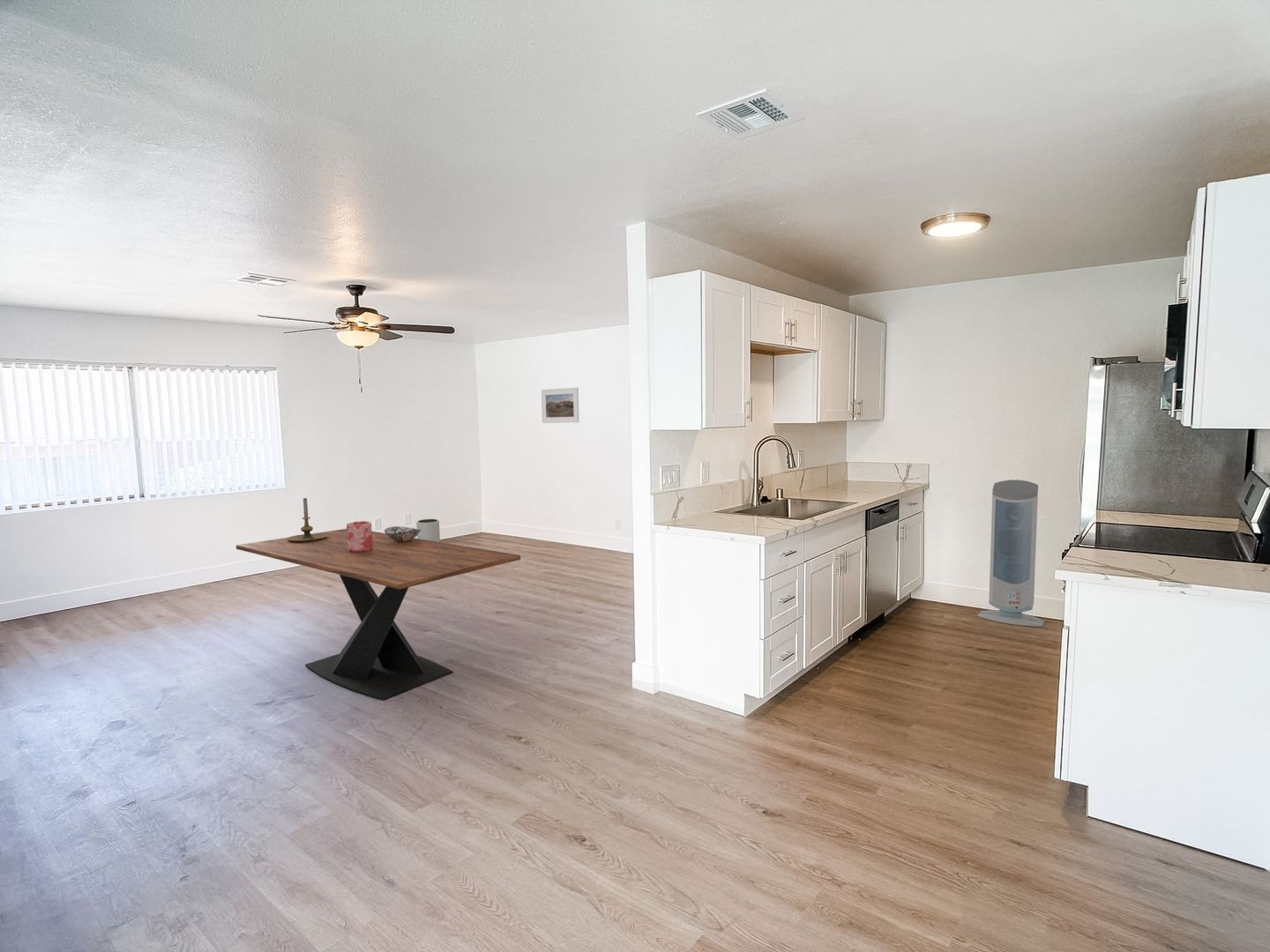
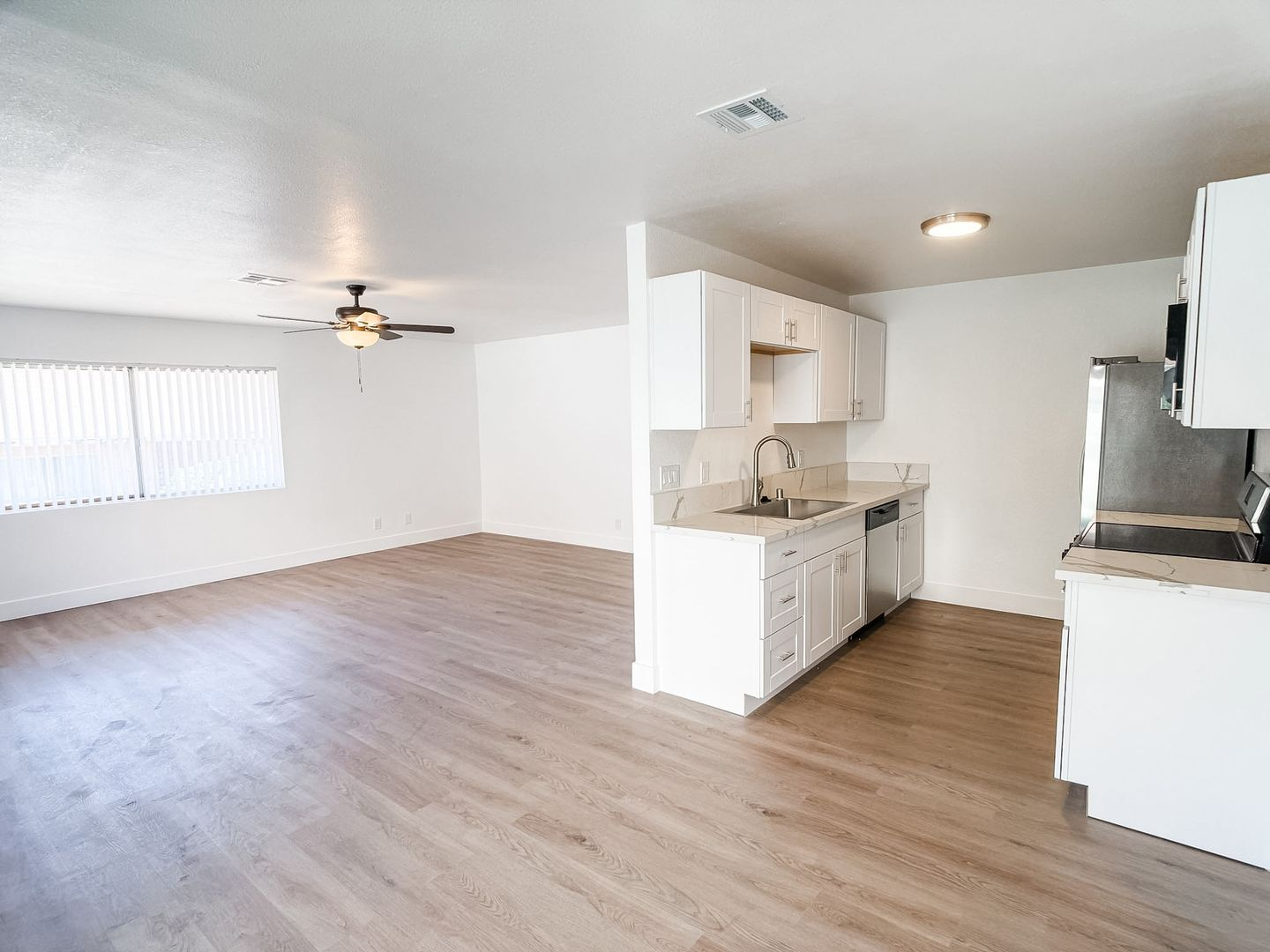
- candle holder [287,497,328,542]
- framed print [541,387,580,424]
- dining table [235,528,521,701]
- plant pot [415,518,441,542]
- air purifier [977,479,1045,628]
- vase [346,520,373,552]
- decorative bowl [384,525,421,542]
